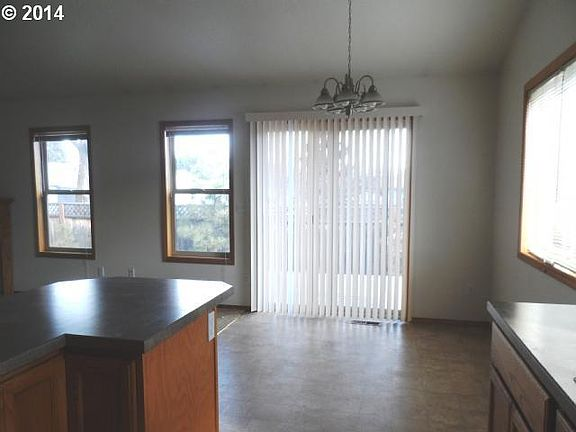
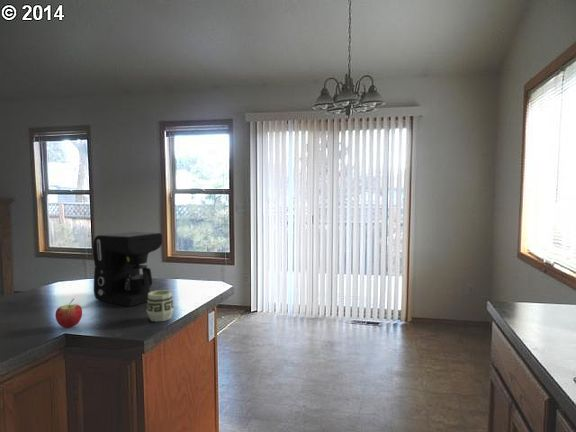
+ coffee maker [92,231,163,308]
+ cup [146,289,175,323]
+ apple [54,298,83,329]
